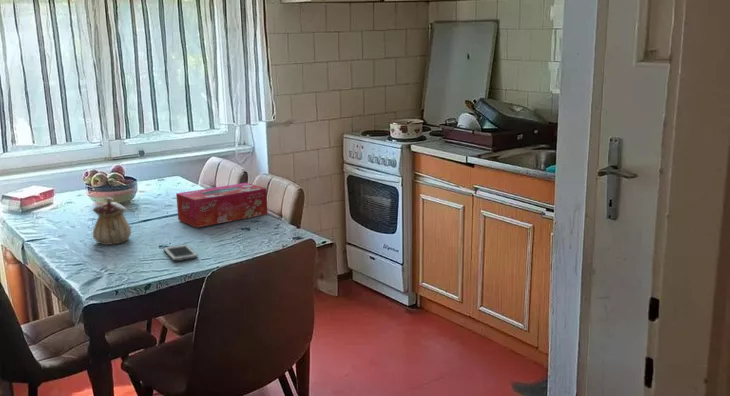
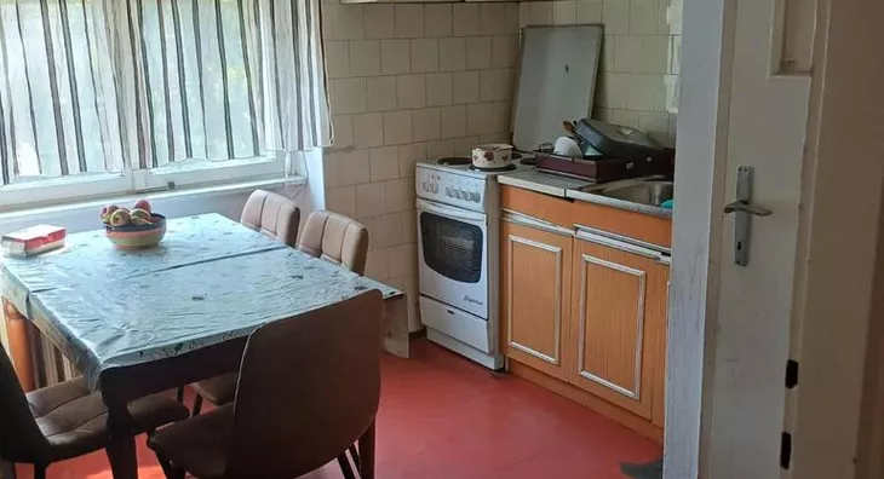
- cell phone [162,243,199,262]
- tissue box [175,182,269,229]
- teapot [92,196,132,246]
